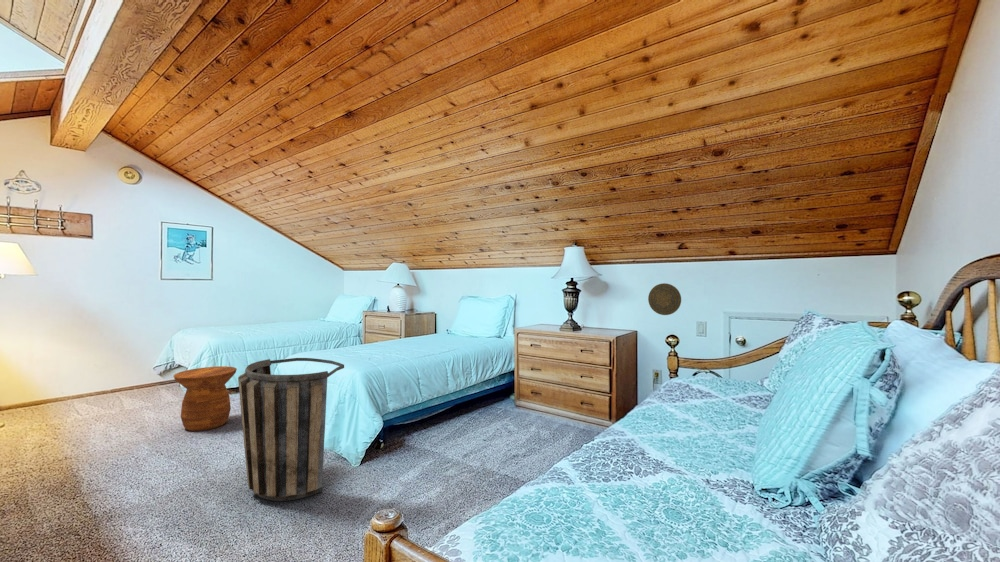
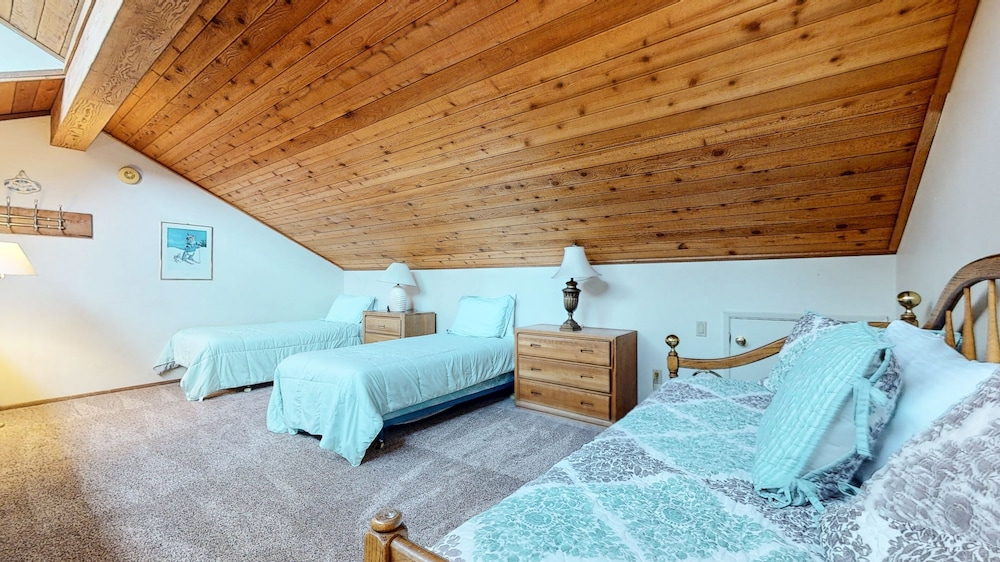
- basket [237,357,345,502]
- decorative plate [647,282,682,316]
- side table [173,365,238,432]
